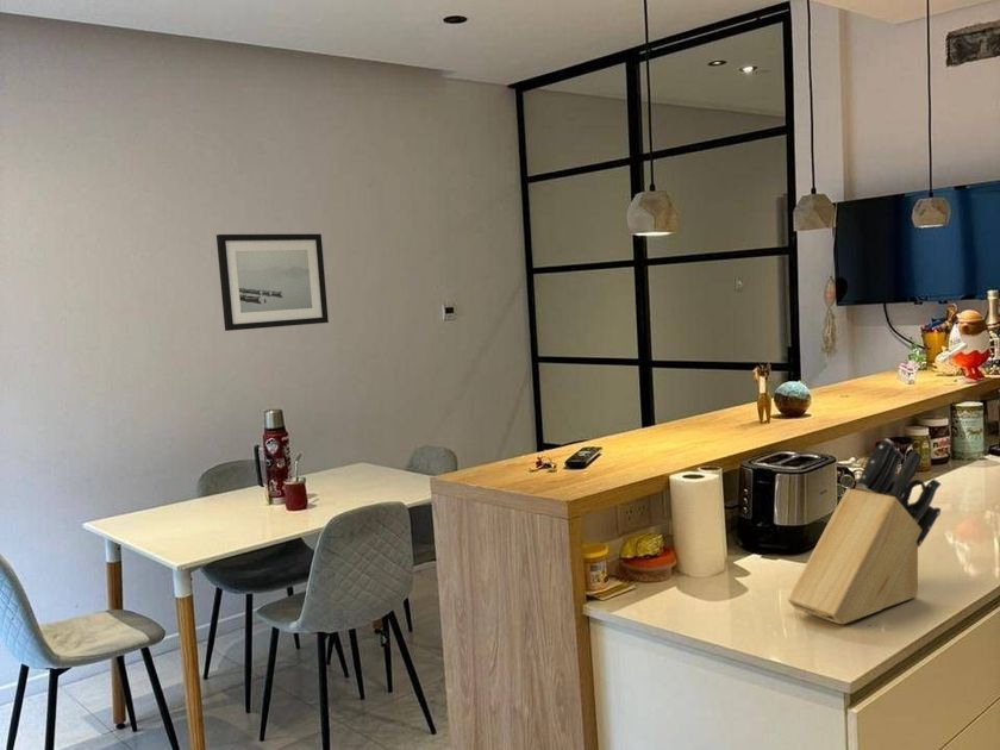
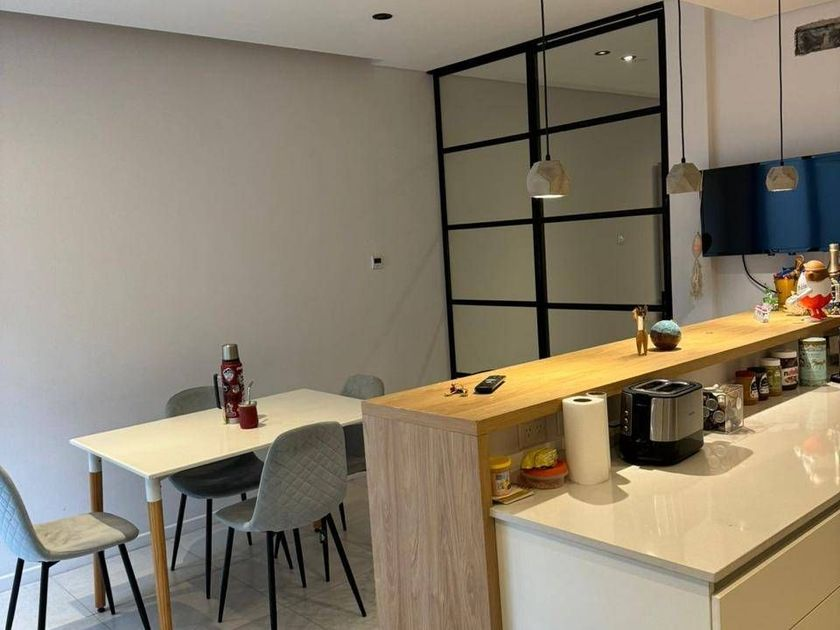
- wall art [215,233,330,332]
- knife block [787,437,942,625]
